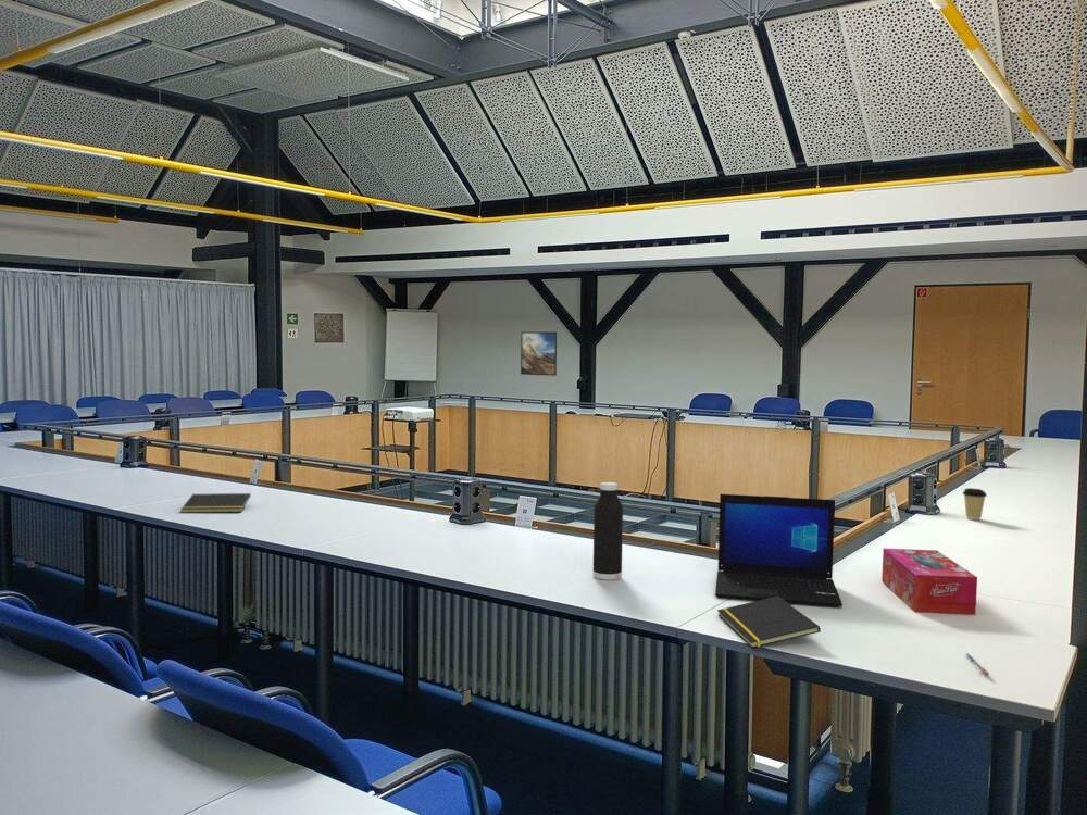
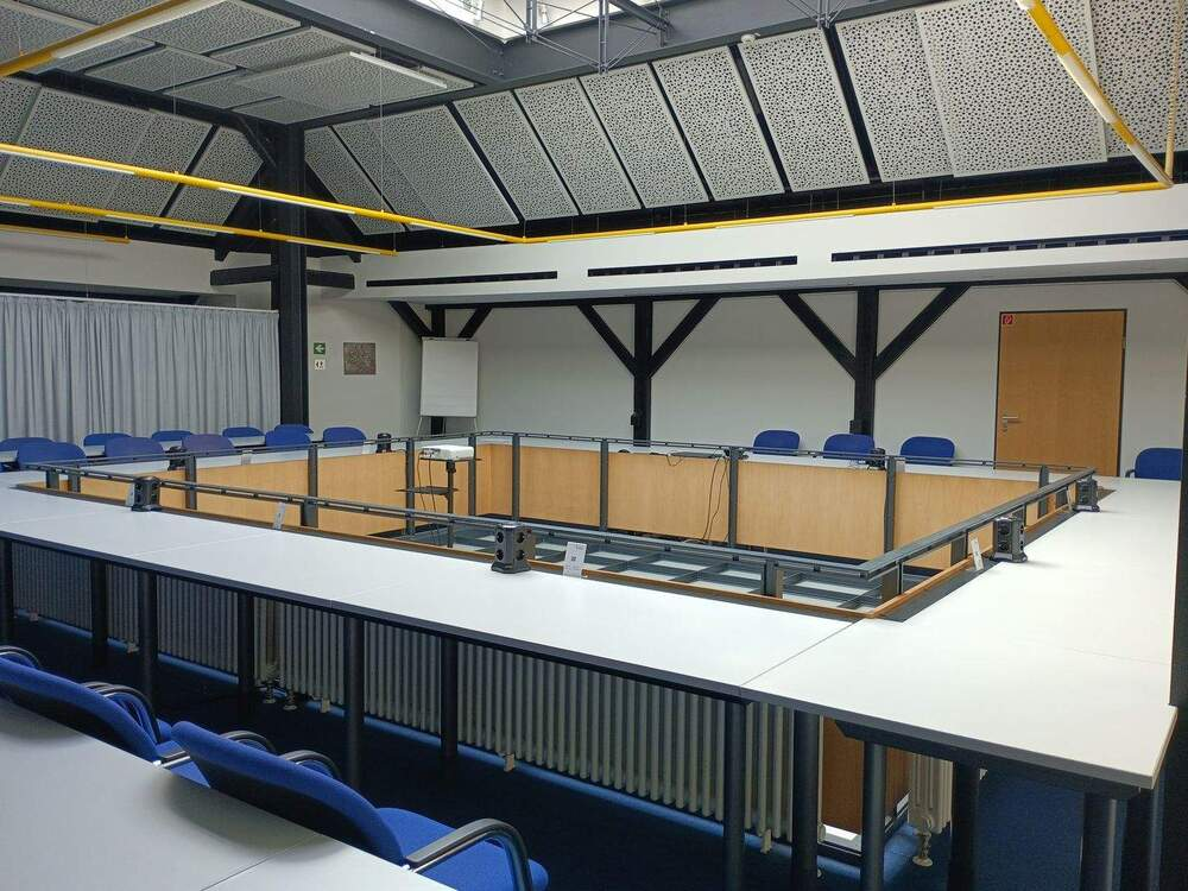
- coffee cup [961,487,988,521]
- pen [964,652,990,677]
- laptop [714,493,844,607]
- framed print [520,330,558,377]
- notepad [716,597,822,649]
- water bottle [592,481,624,581]
- notepad [180,492,252,514]
- tissue box [880,548,978,616]
